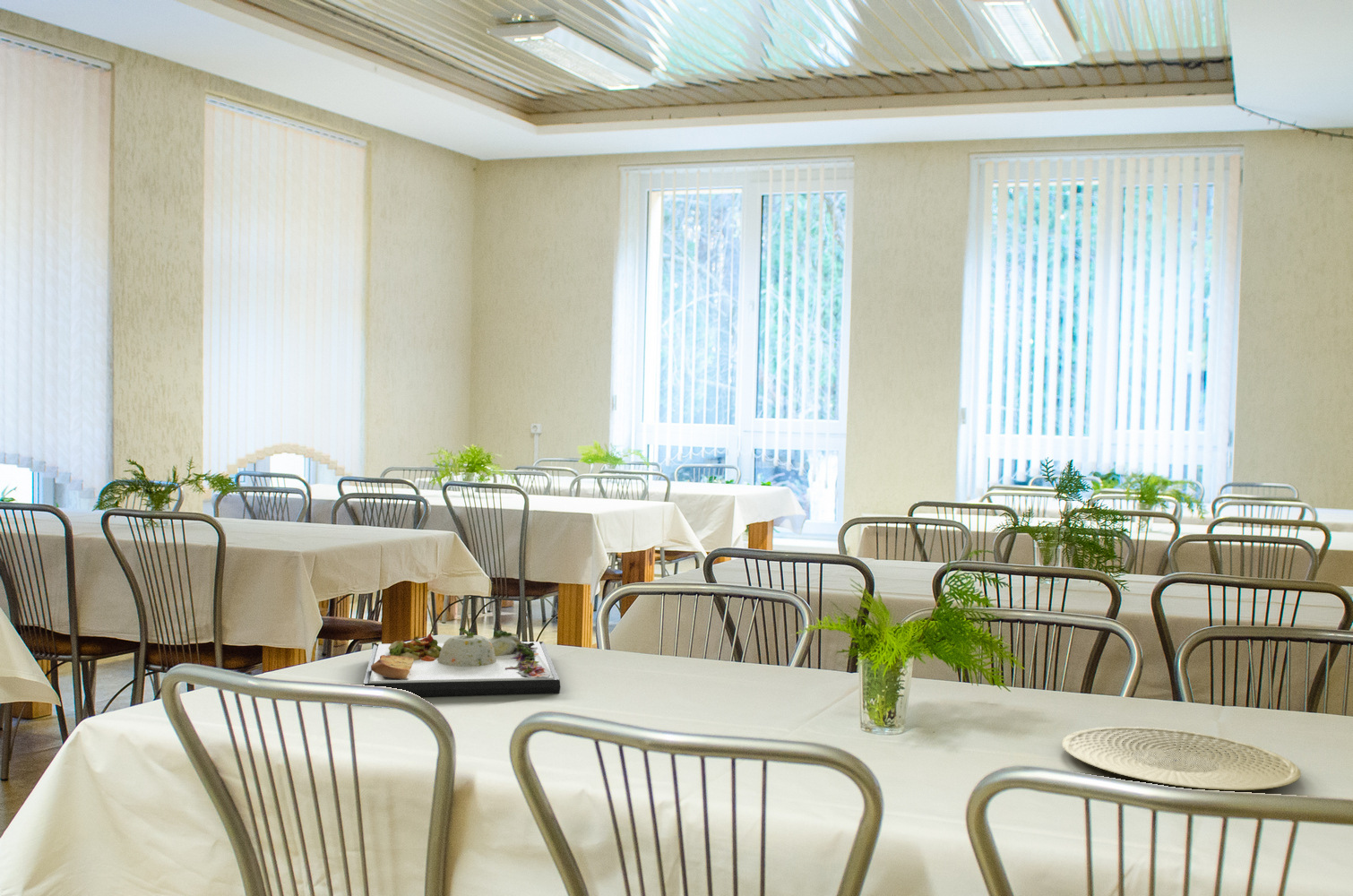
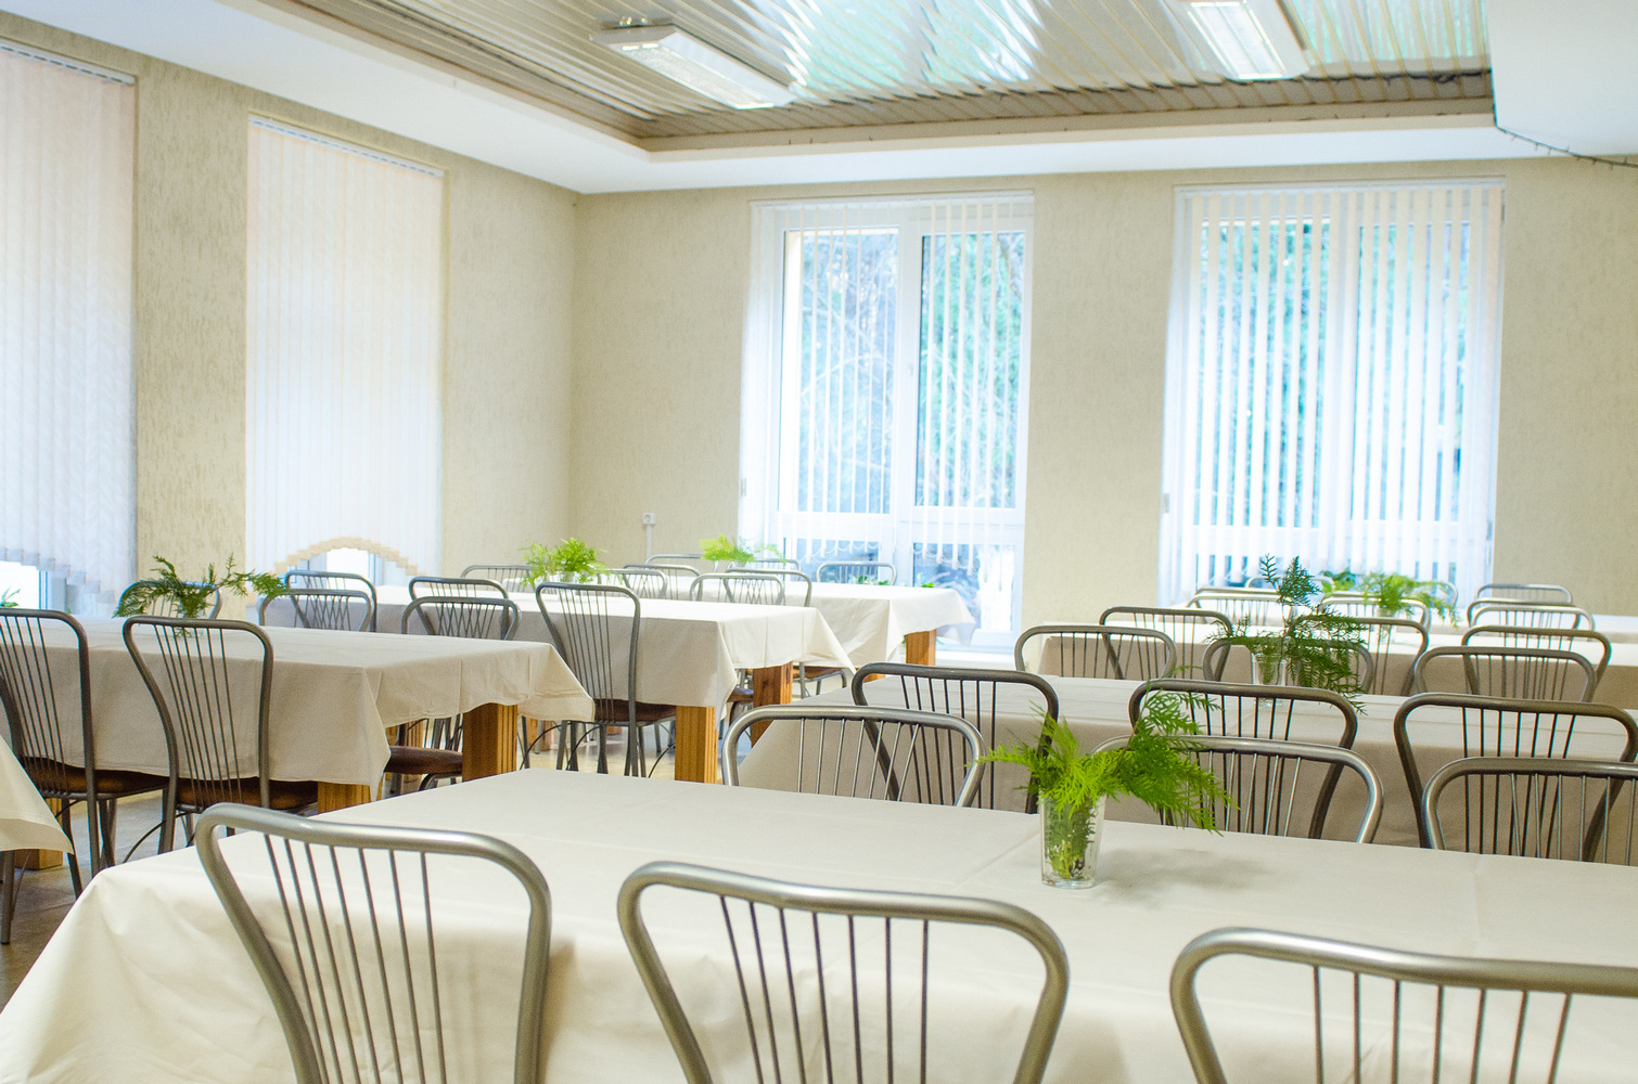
- dinner plate [362,626,562,698]
- plate [1061,726,1302,791]
